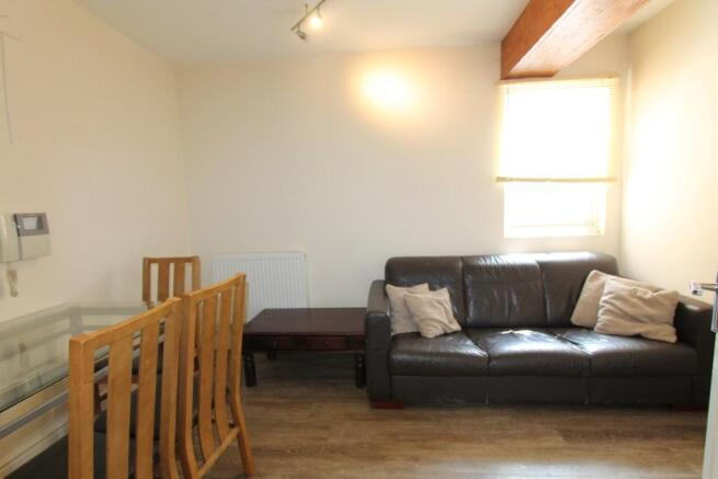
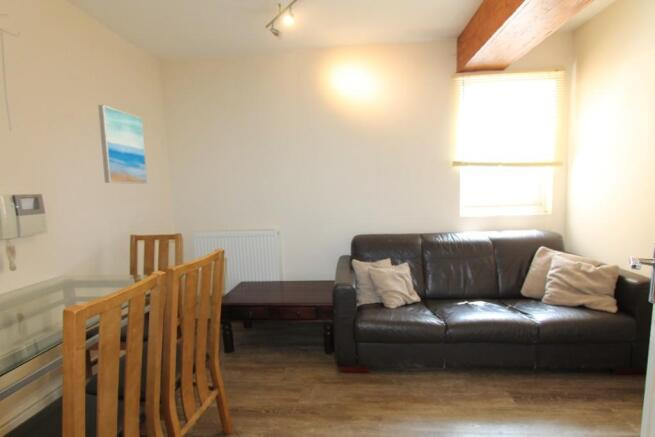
+ wall art [97,104,149,185]
